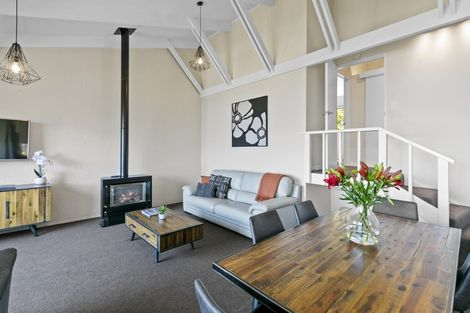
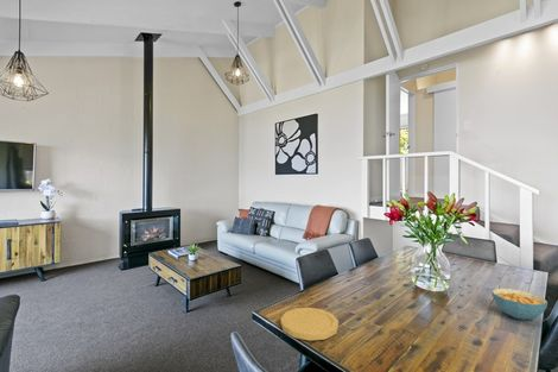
+ plate [279,307,340,342]
+ cereal bowl [490,288,549,321]
